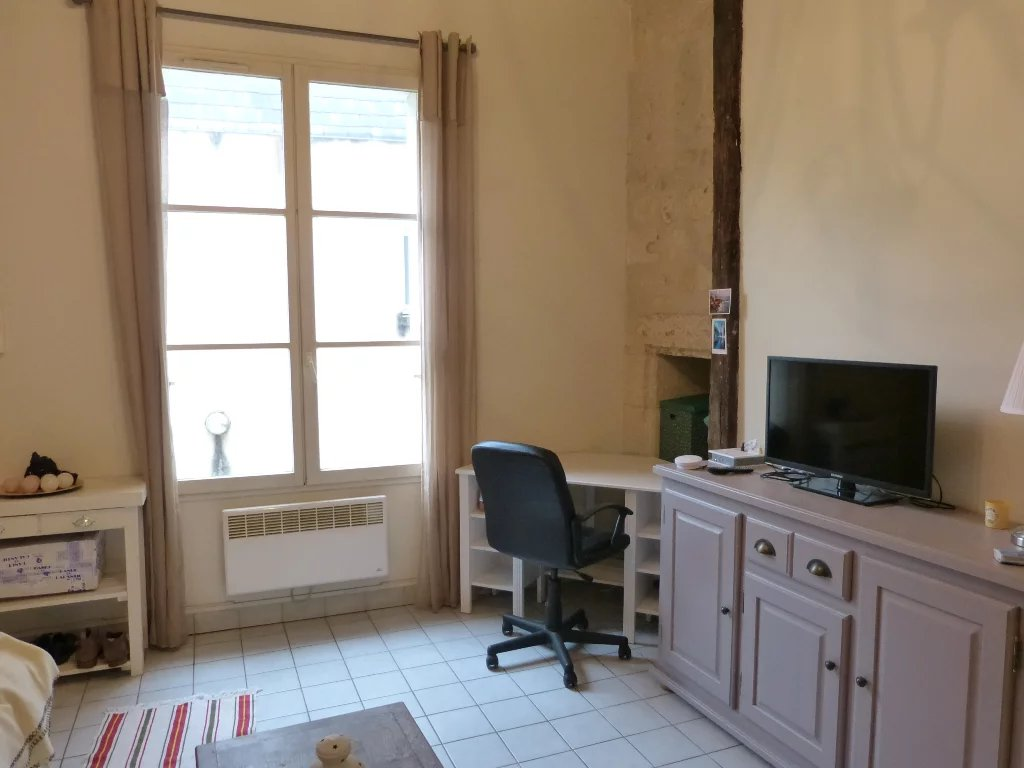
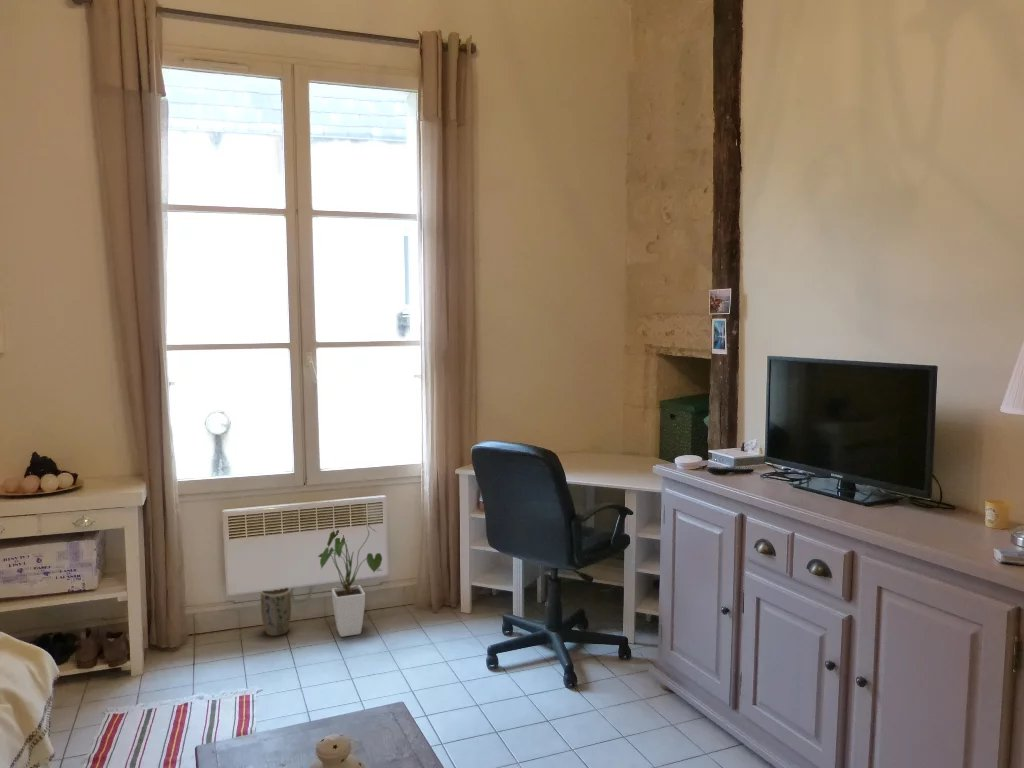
+ plant pot [260,586,292,637]
+ house plant [317,523,383,638]
